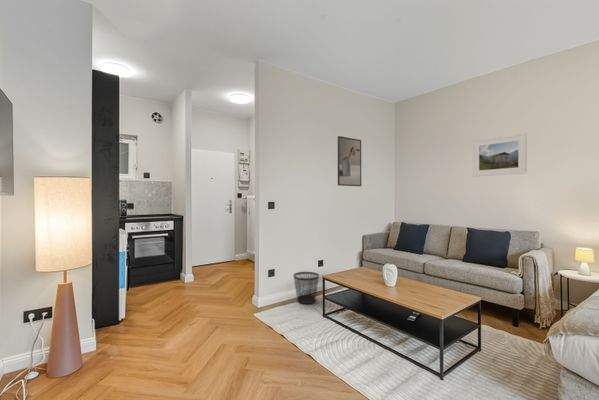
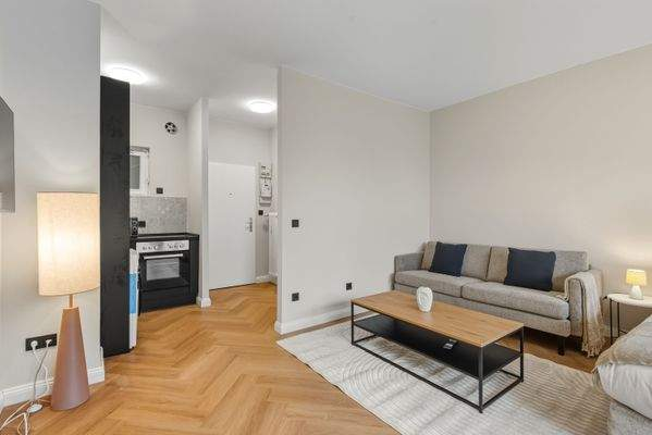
- wastebasket [293,271,320,305]
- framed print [472,132,528,178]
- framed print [337,135,362,187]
